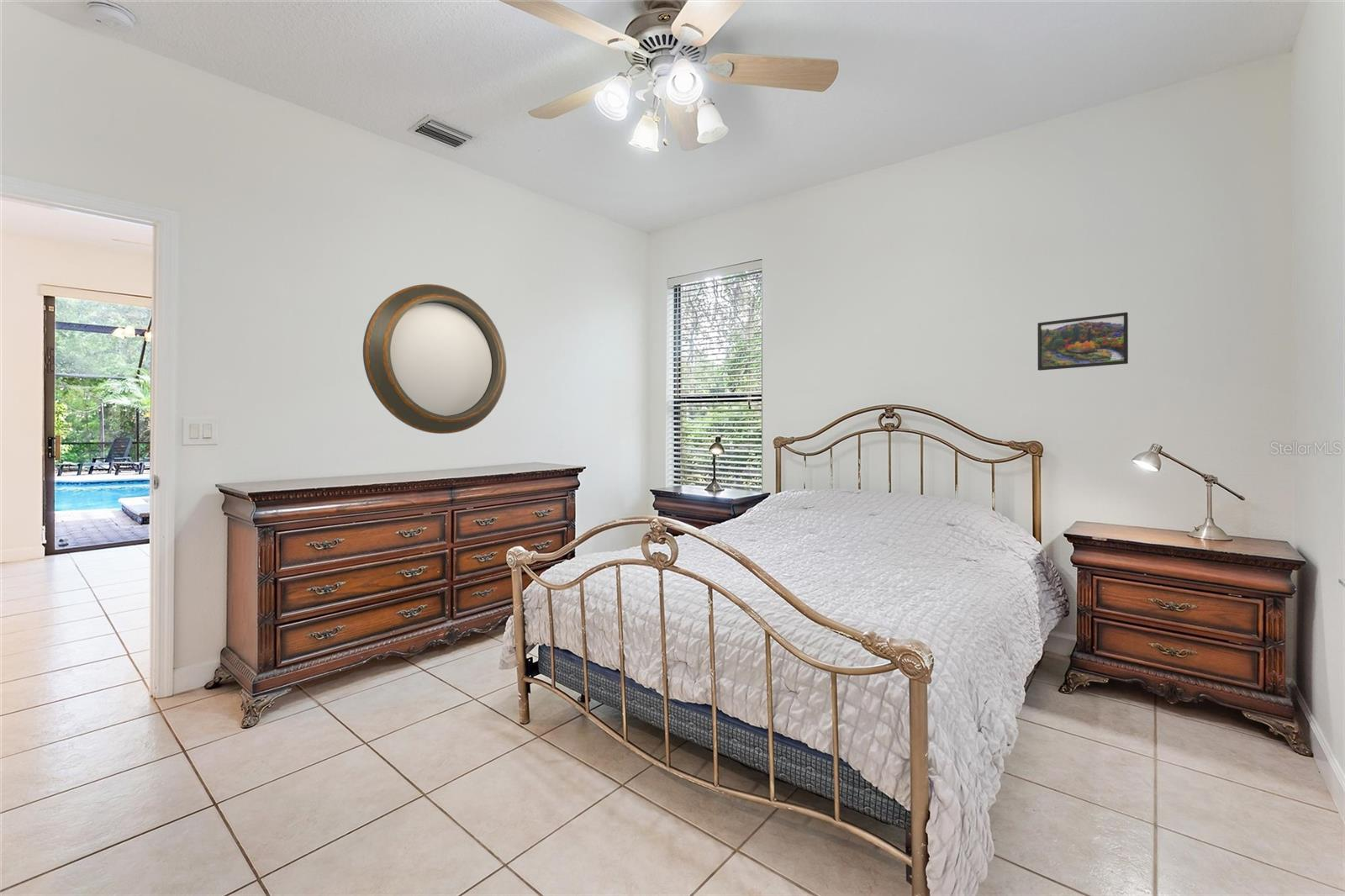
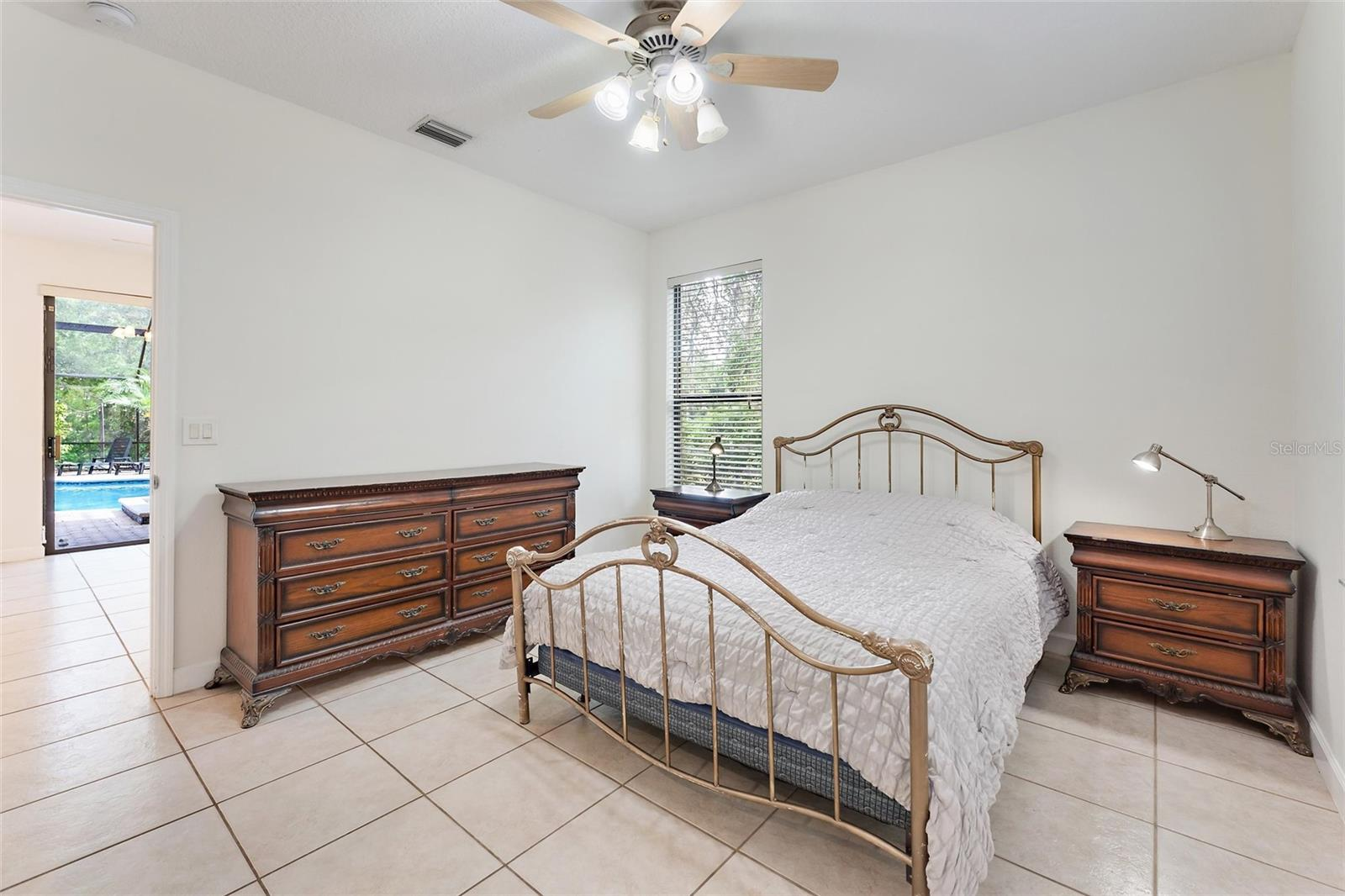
- home mirror [362,283,507,435]
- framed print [1036,311,1129,372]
